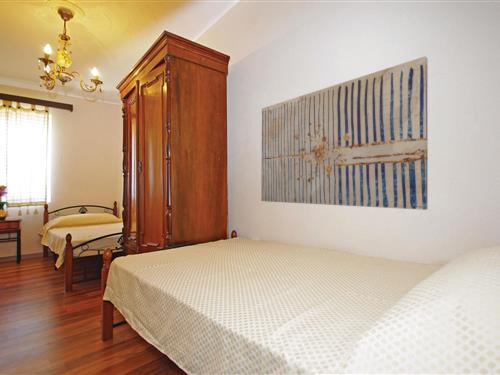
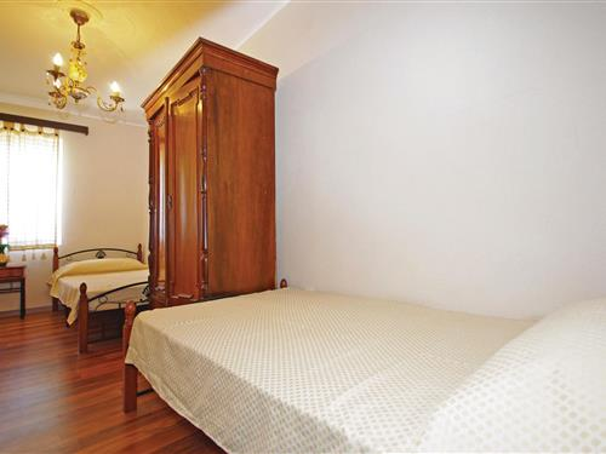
- wall art [260,55,429,211]
